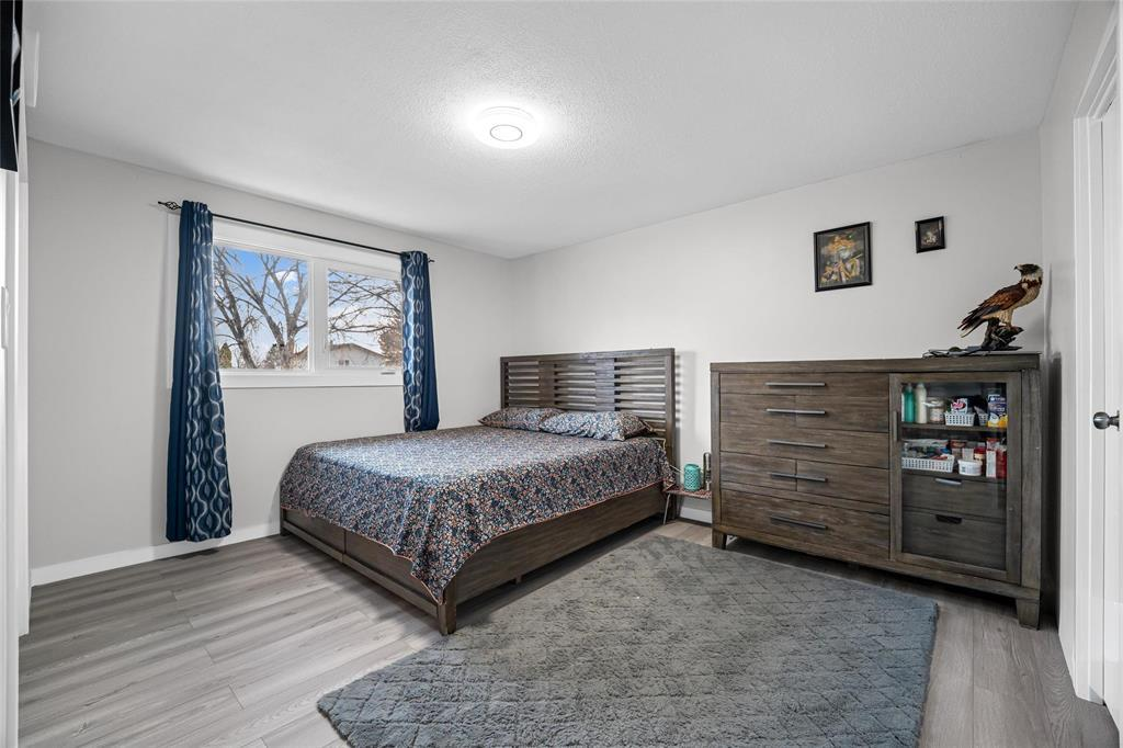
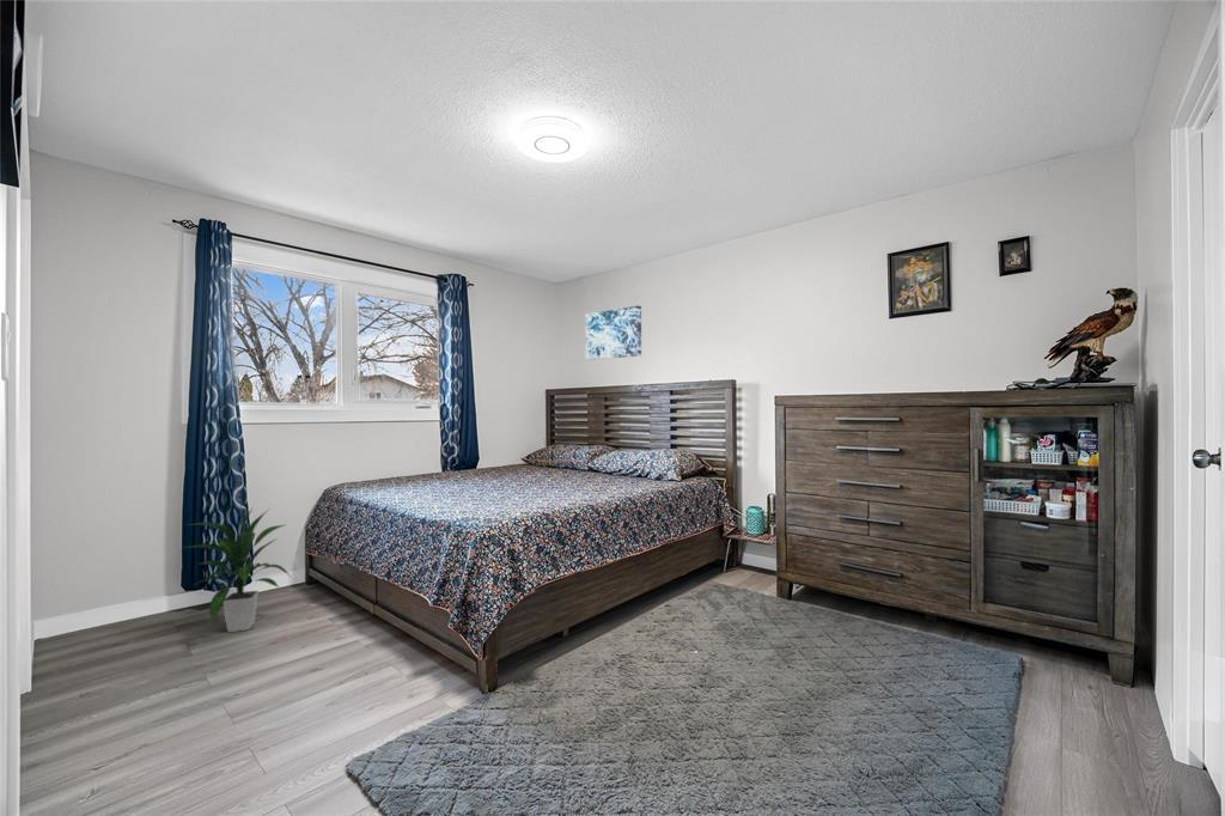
+ indoor plant [181,507,291,633]
+ wall art [585,305,642,361]
